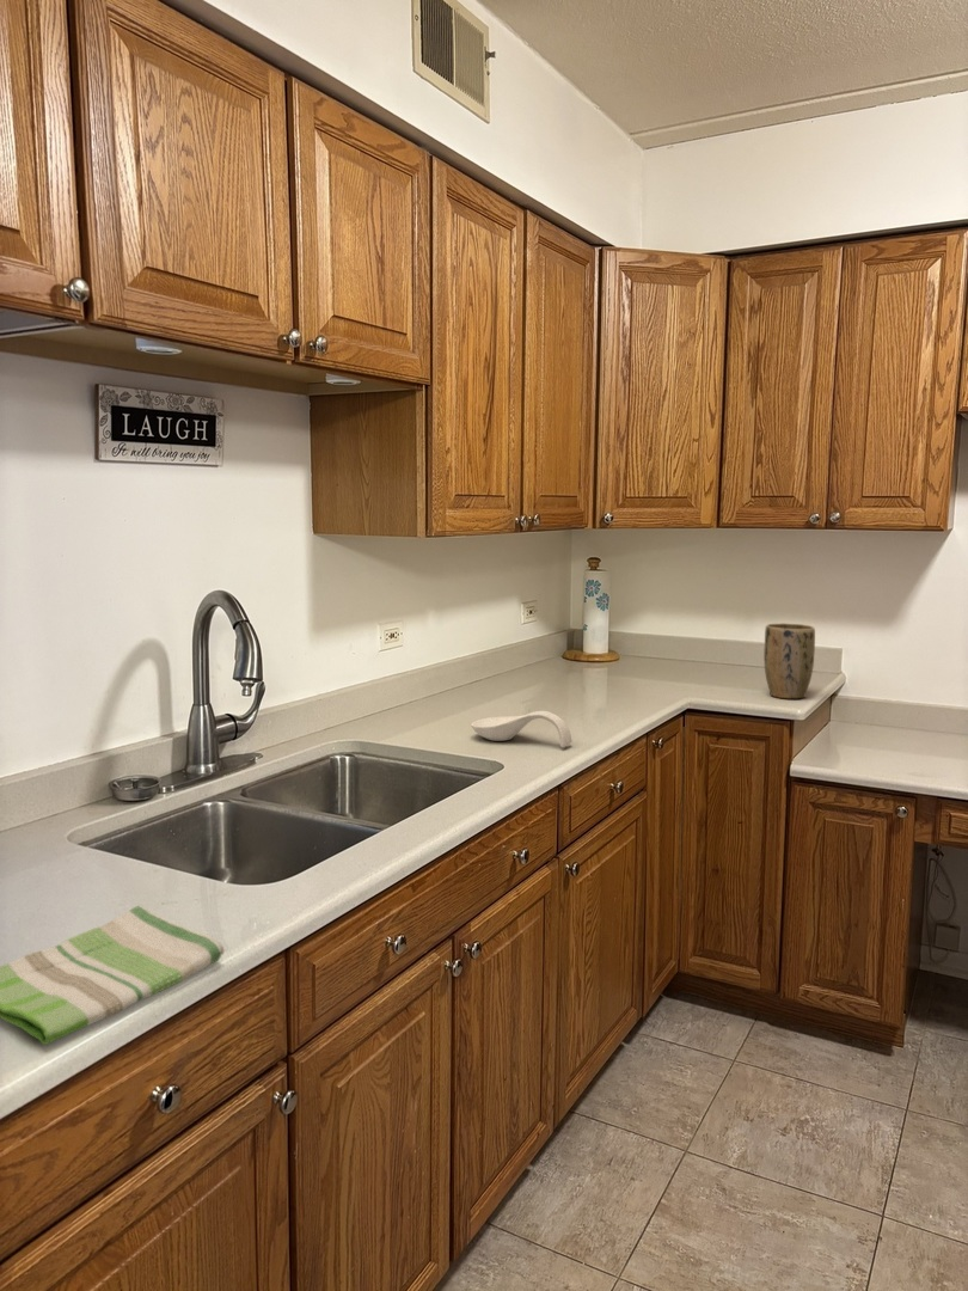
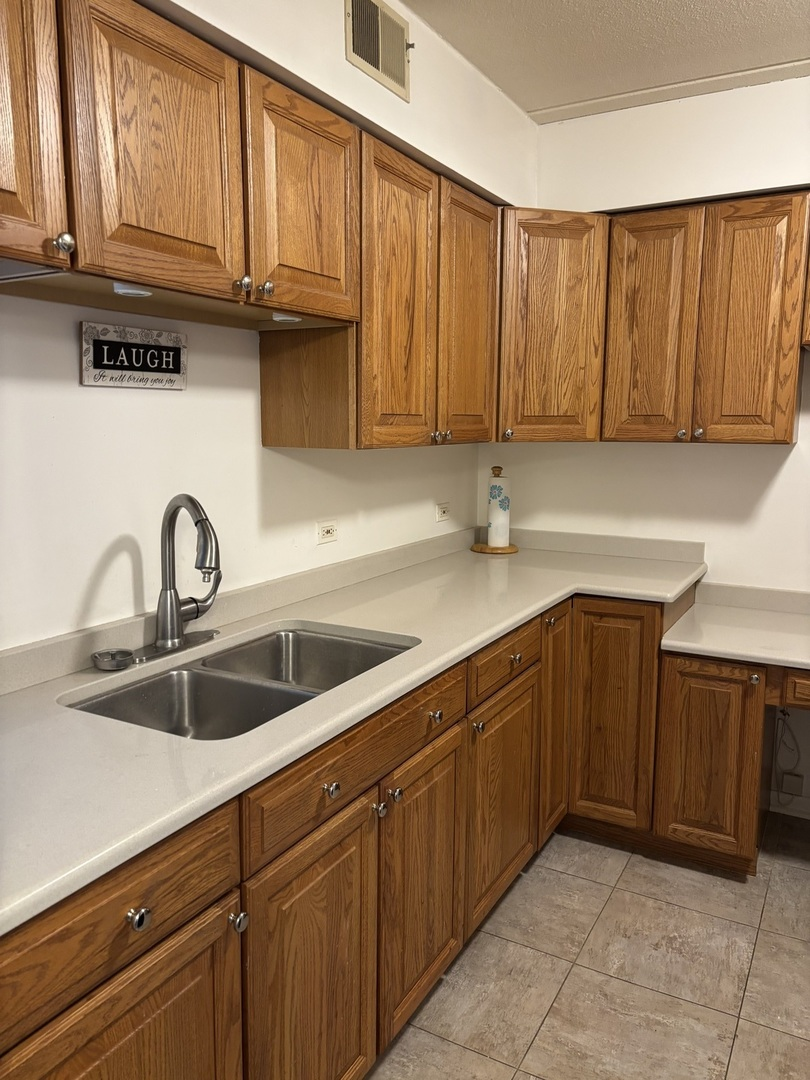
- plant pot [762,622,816,699]
- spoon rest [470,710,572,748]
- dish towel [0,904,225,1046]
